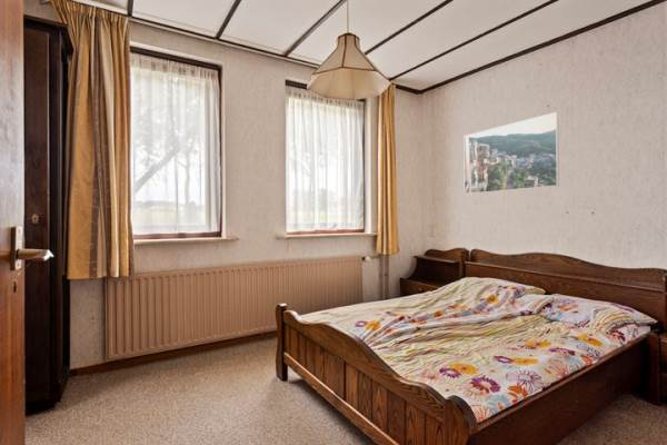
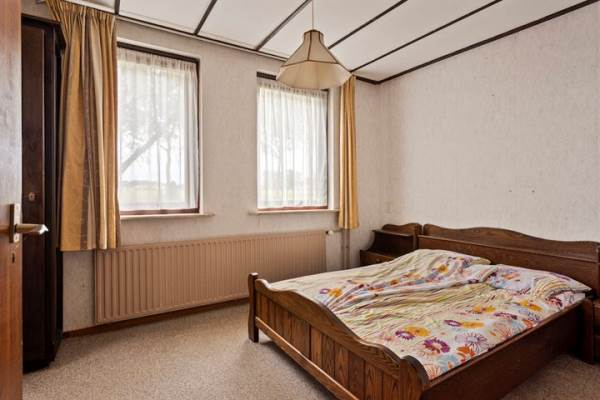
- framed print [462,111,560,196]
